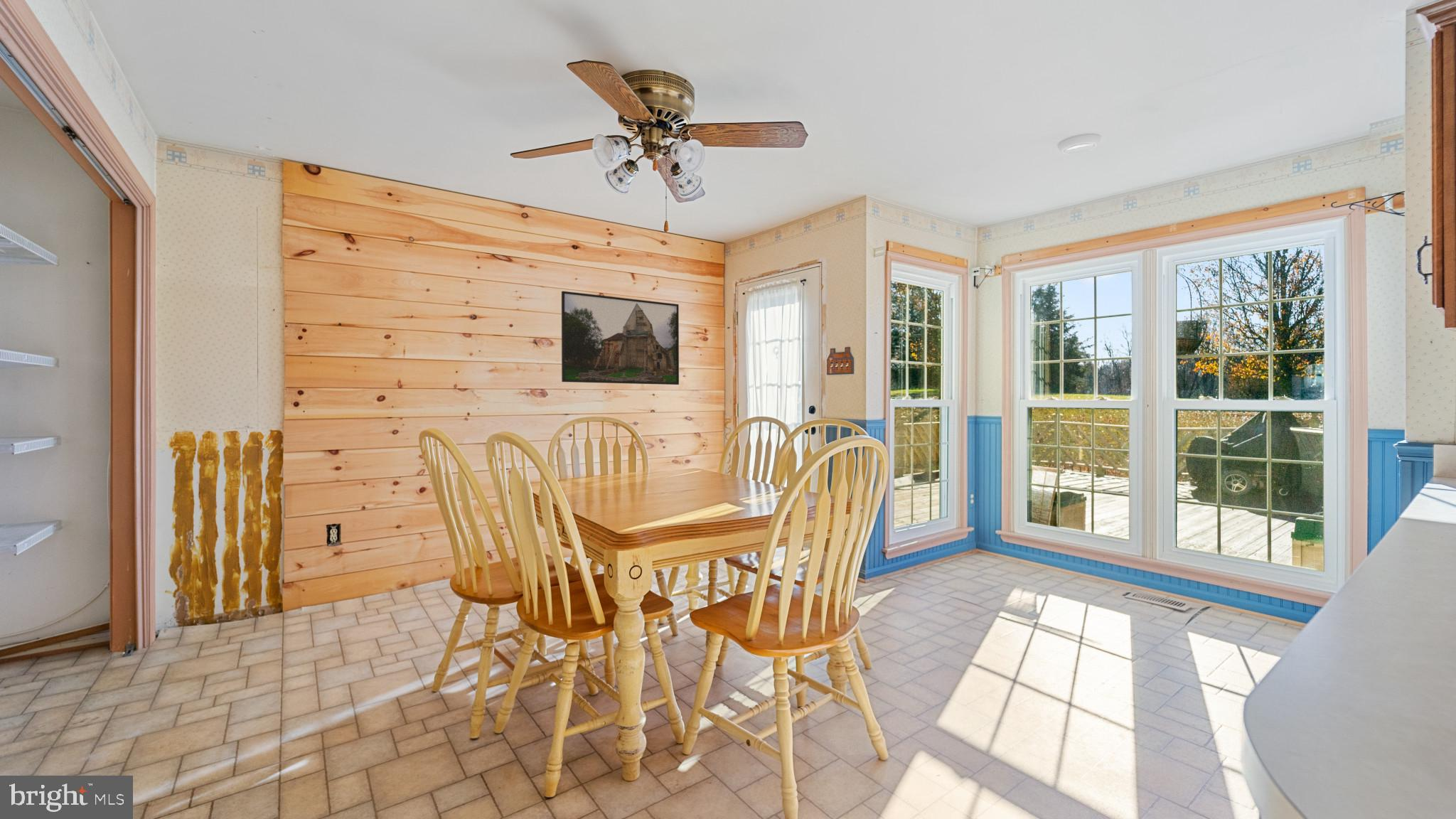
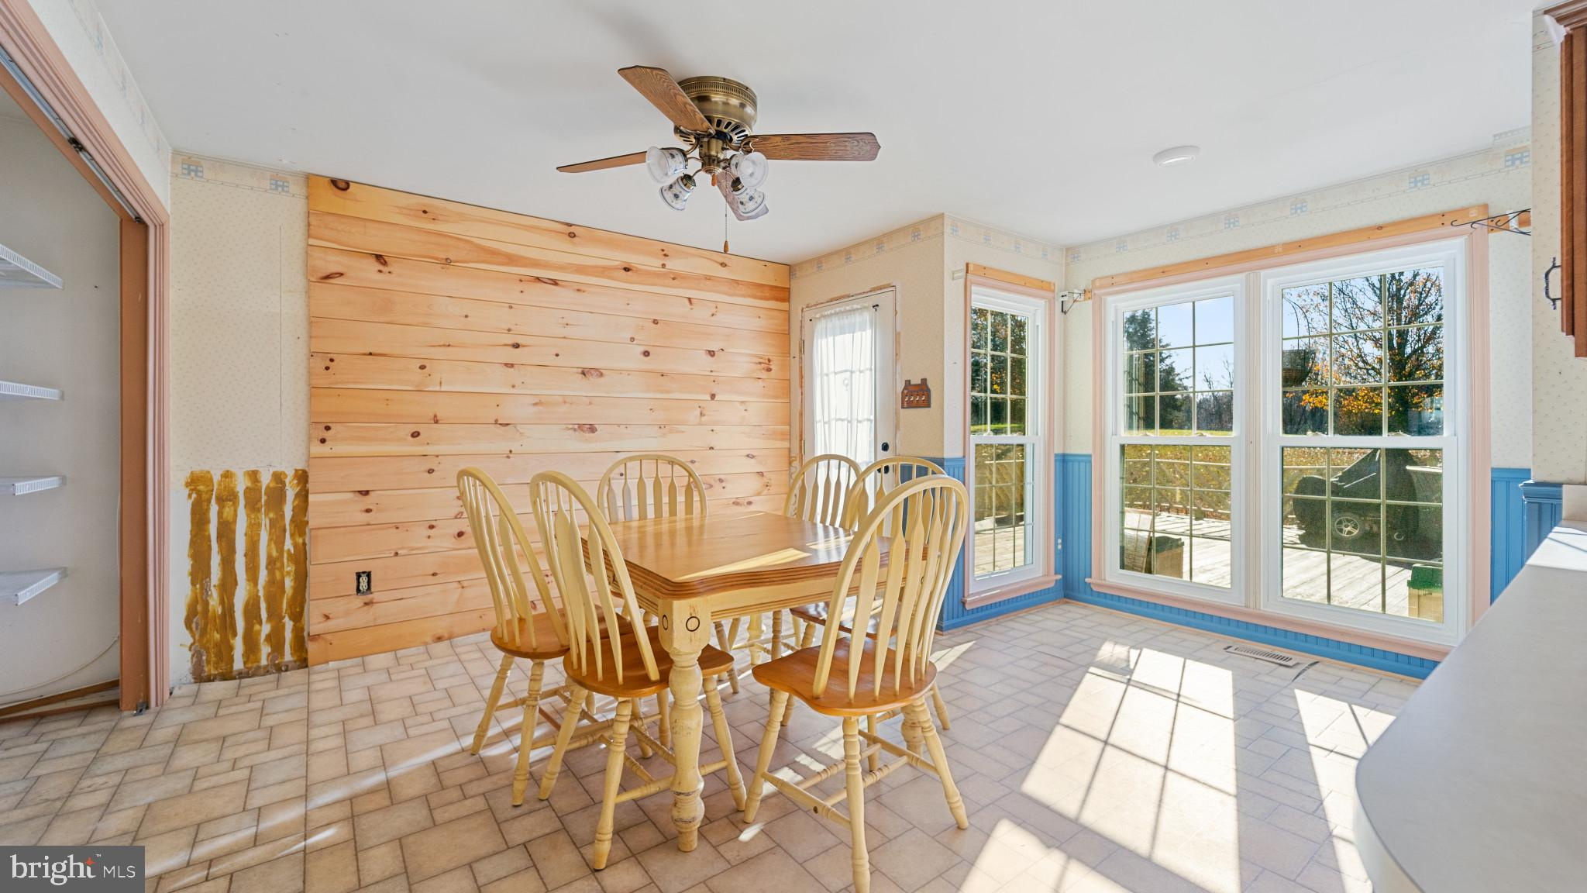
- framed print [561,290,680,385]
